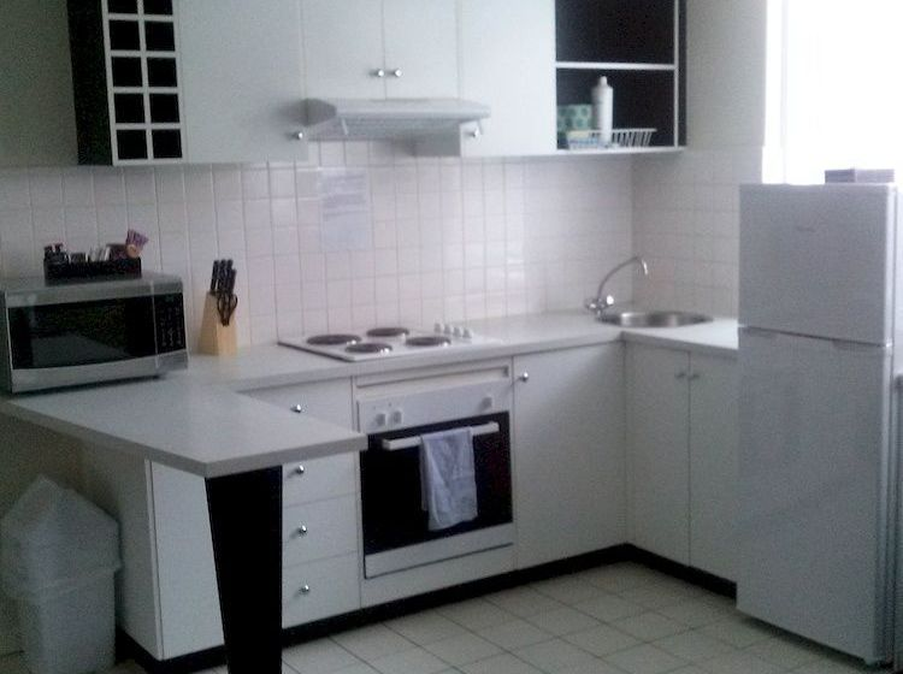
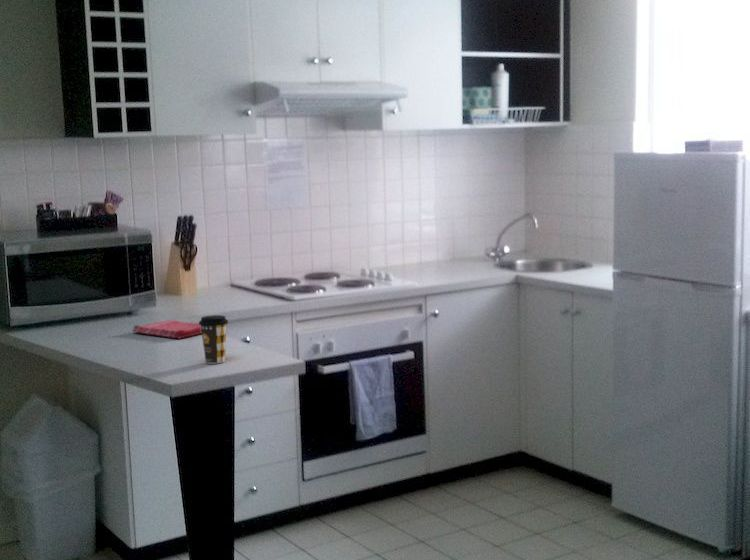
+ dish towel [131,319,202,340]
+ coffee cup [198,314,229,365]
